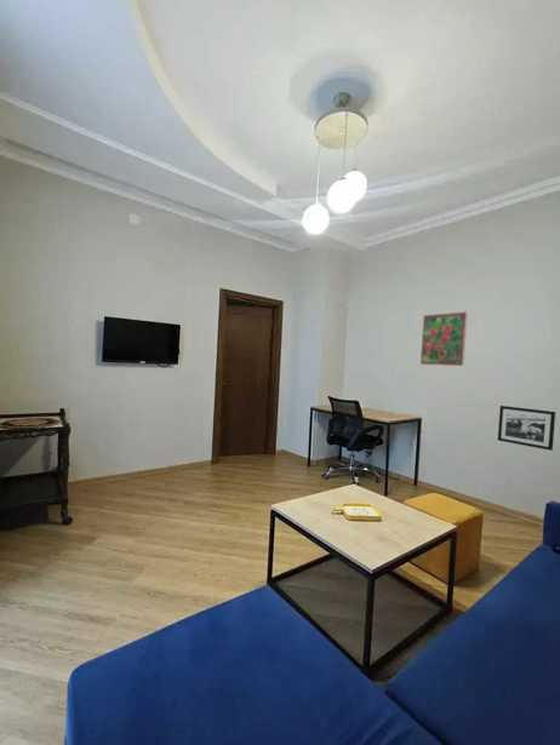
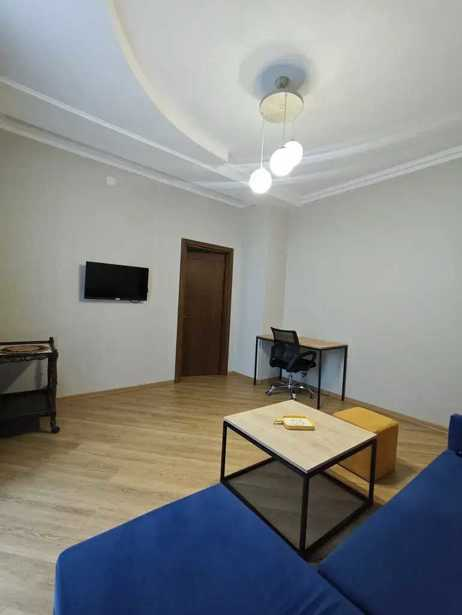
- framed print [419,310,469,367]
- picture frame [497,405,556,452]
